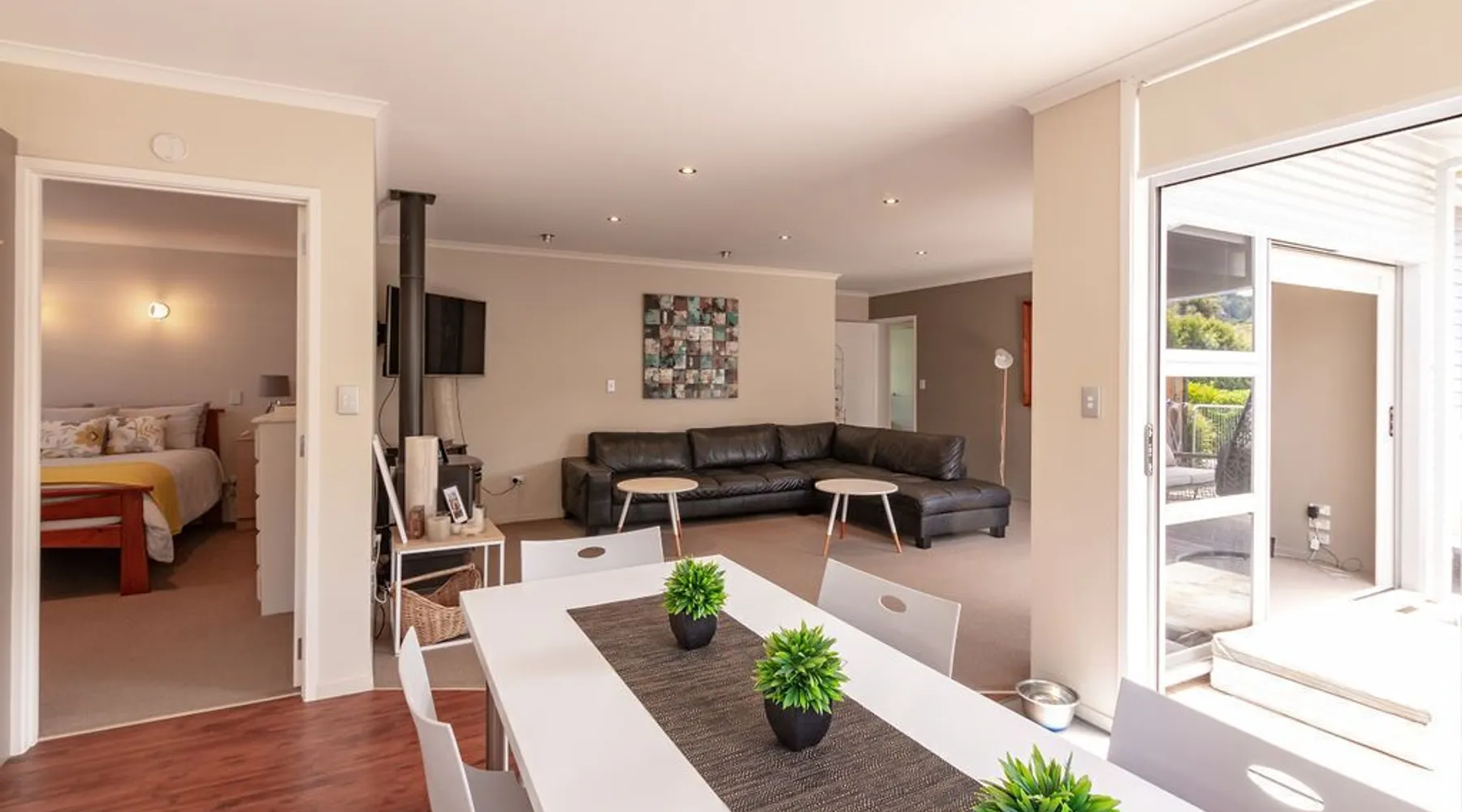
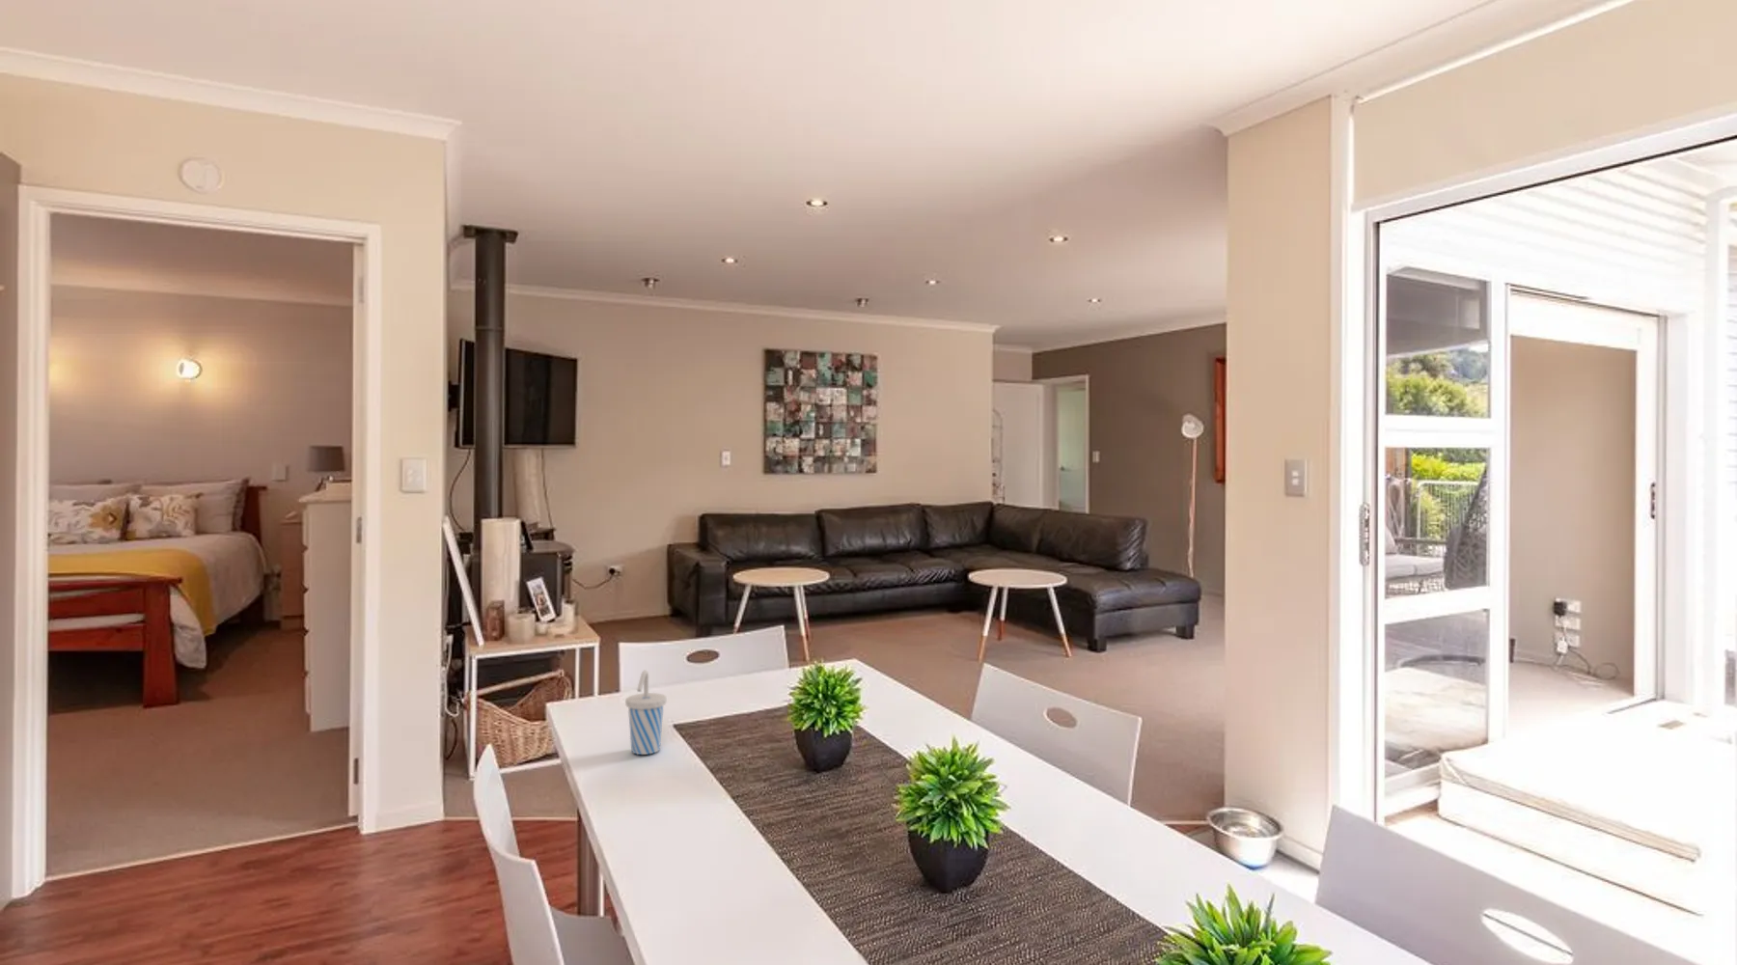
+ cup [625,669,668,756]
